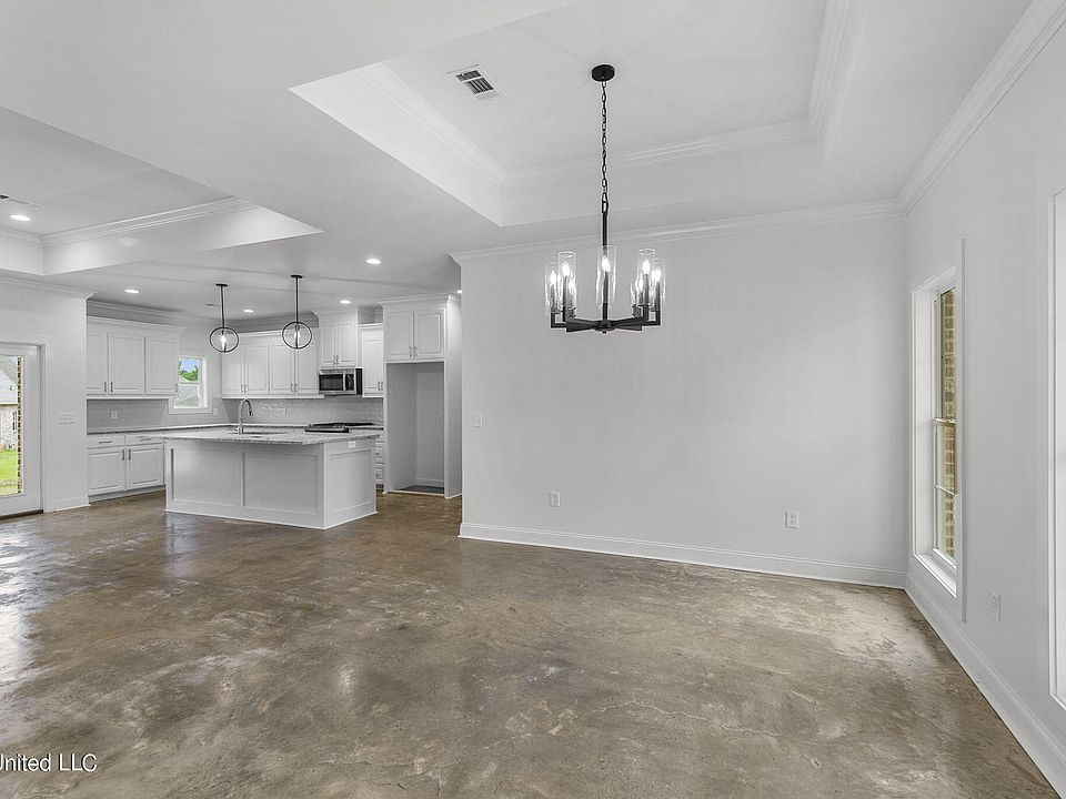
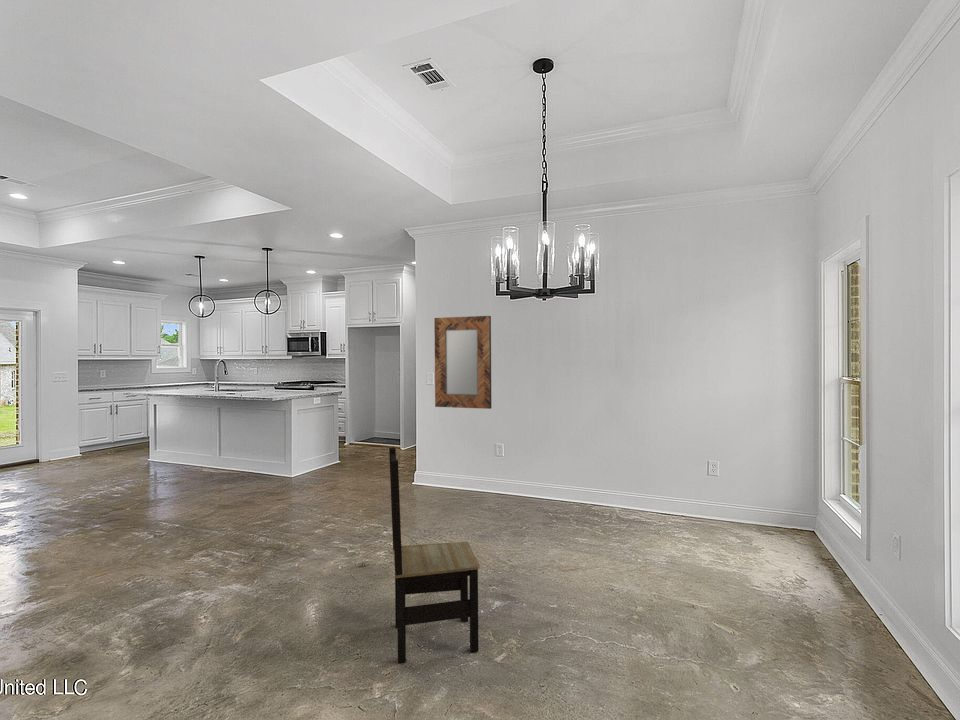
+ dining chair [388,447,481,664]
+ home mirror [433,315,492,410]
